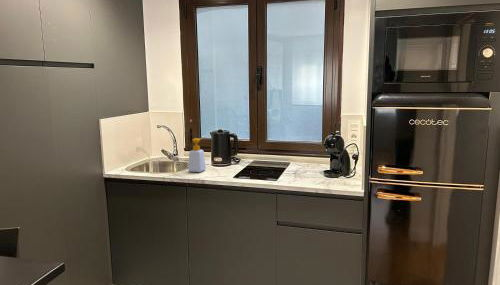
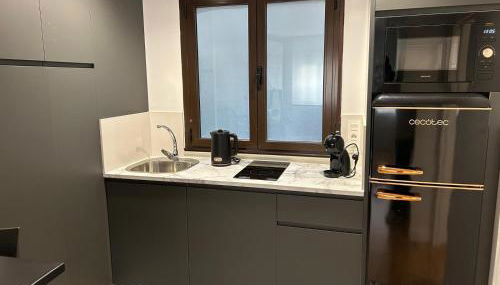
- soap bottle [187,137,206,173]
